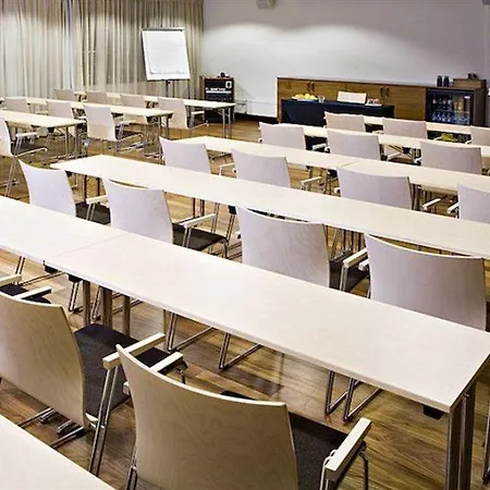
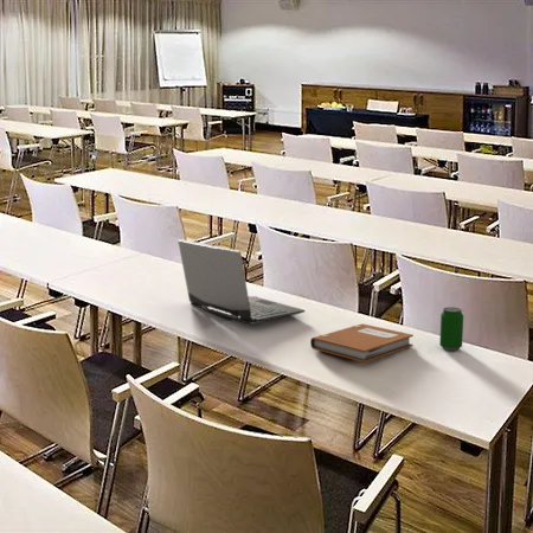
+ notebook [309,322,415,364]
+ beverage can [438,306,464,352]
+ laptop computer [176,238,306,326]
